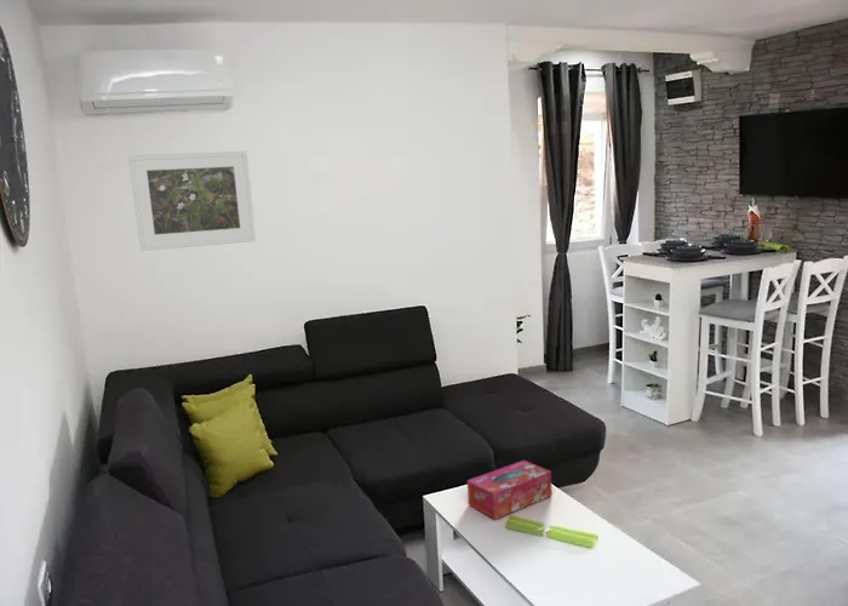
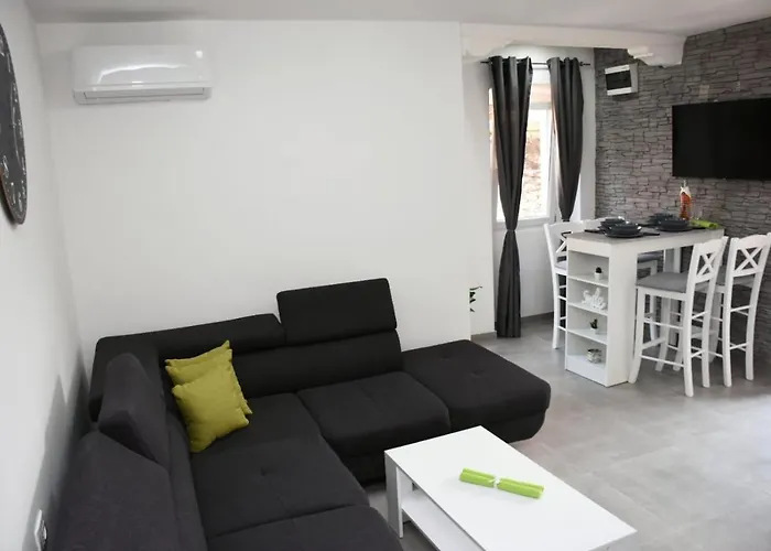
- tissue box [466,459,554,520]
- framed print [127,150,257,252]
